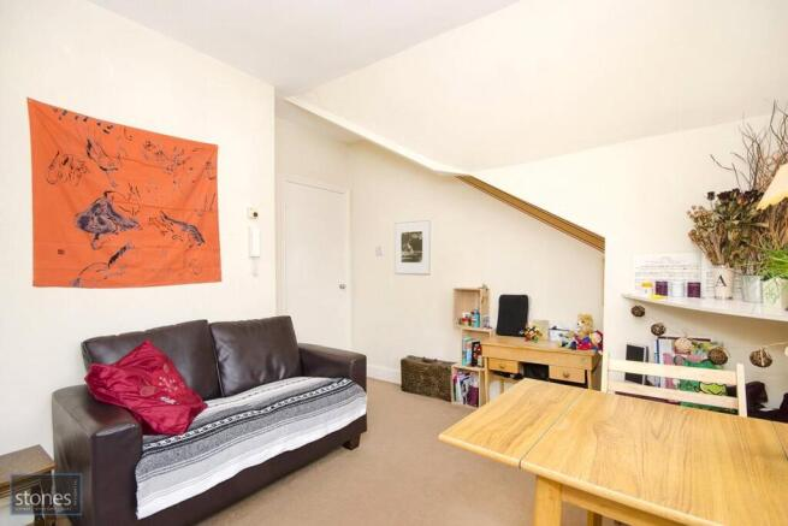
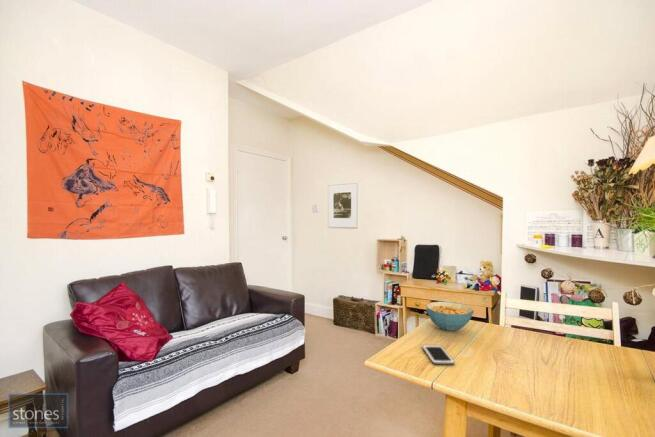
+ cereal bowl [425,301,473,332]
+ cell phone [421,344,456,366]
